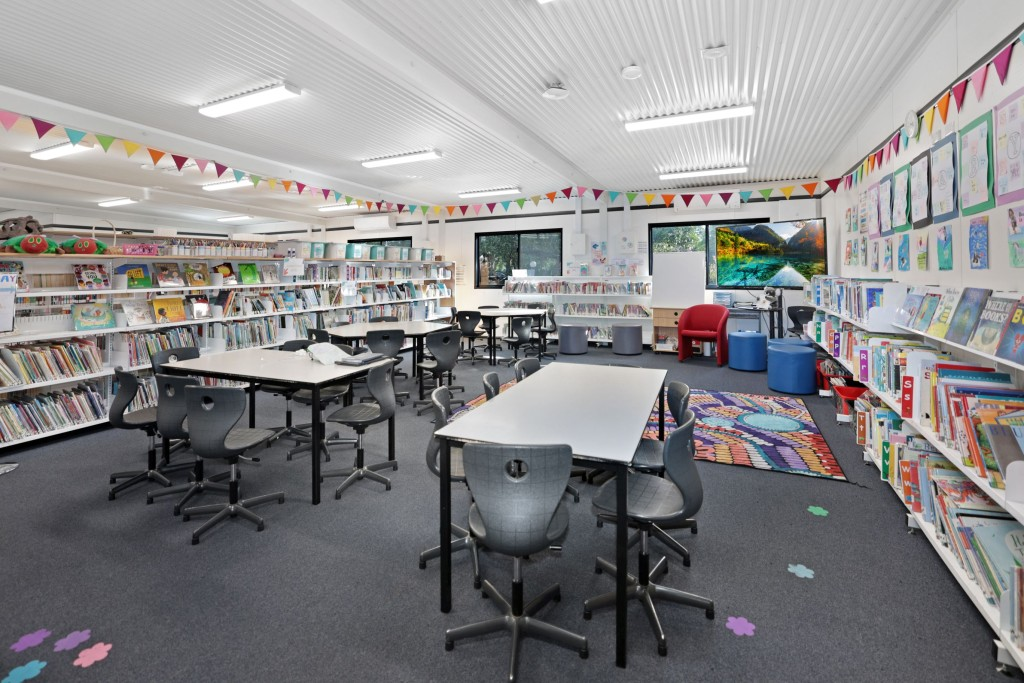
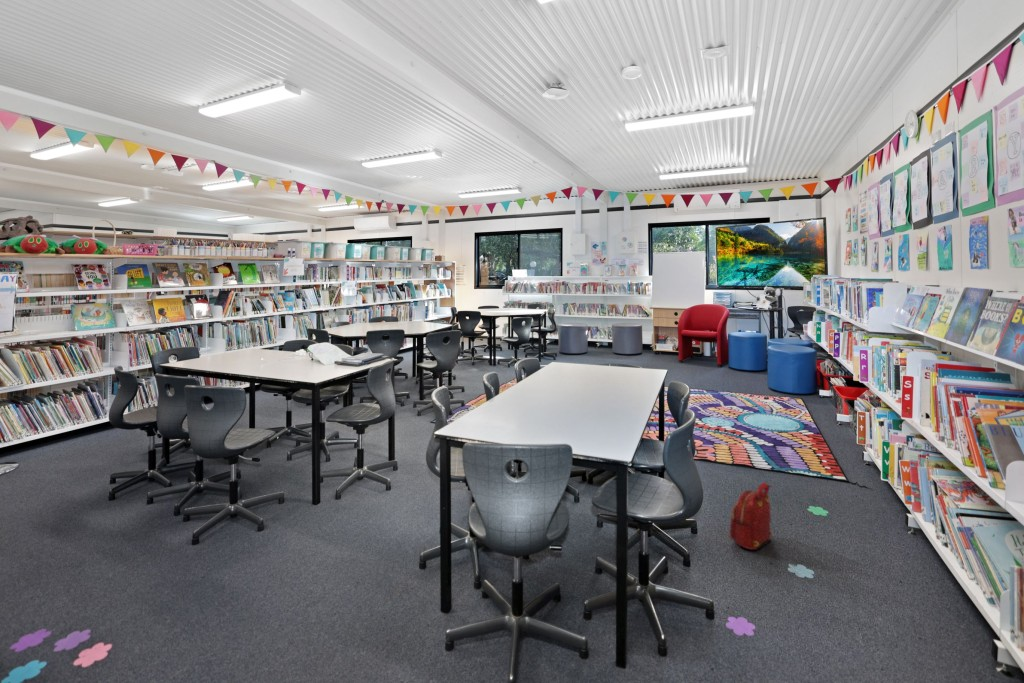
+ backpack [729,481,773,551]
